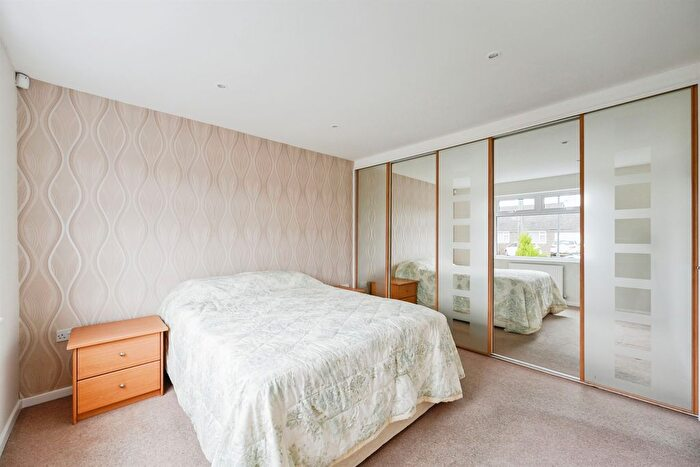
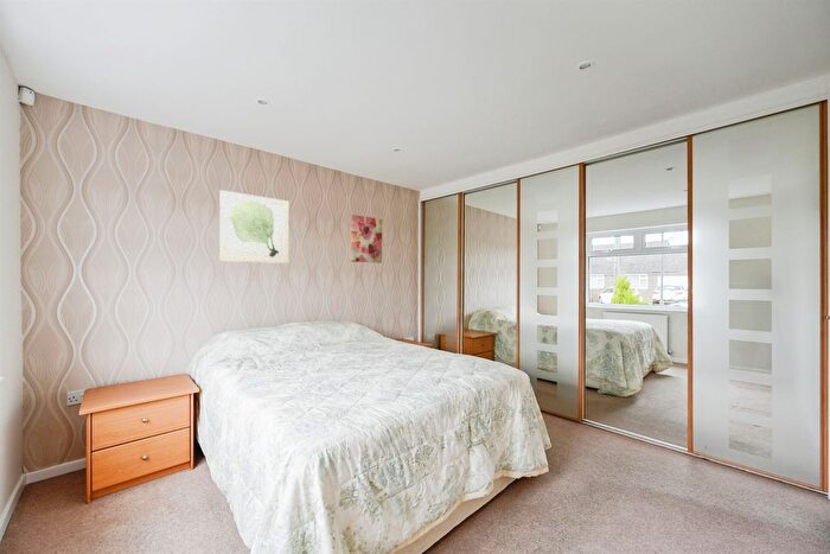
+ wall art [218,189,289,265]
+ wall art [350,214,383,265]
